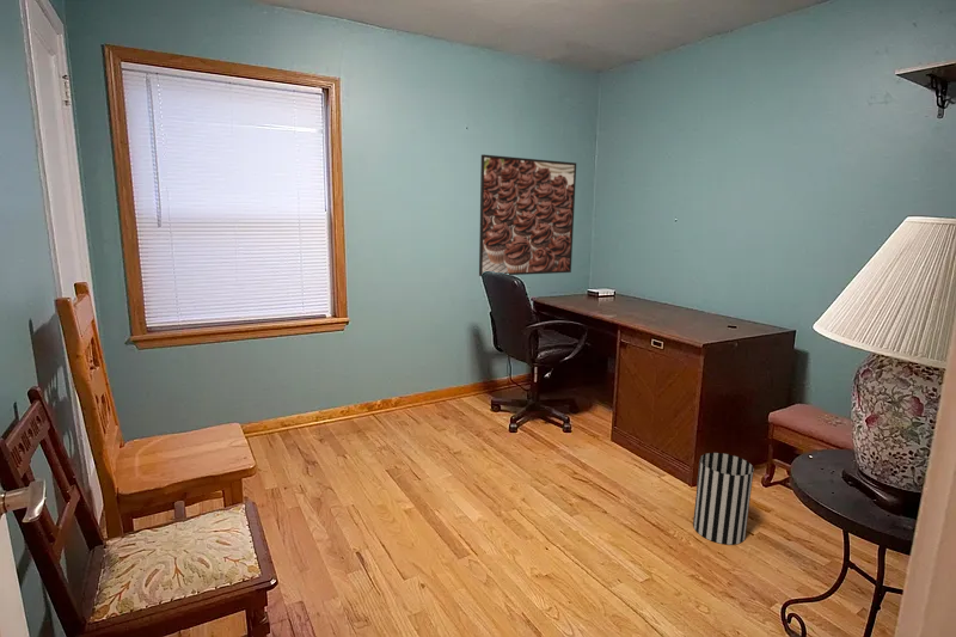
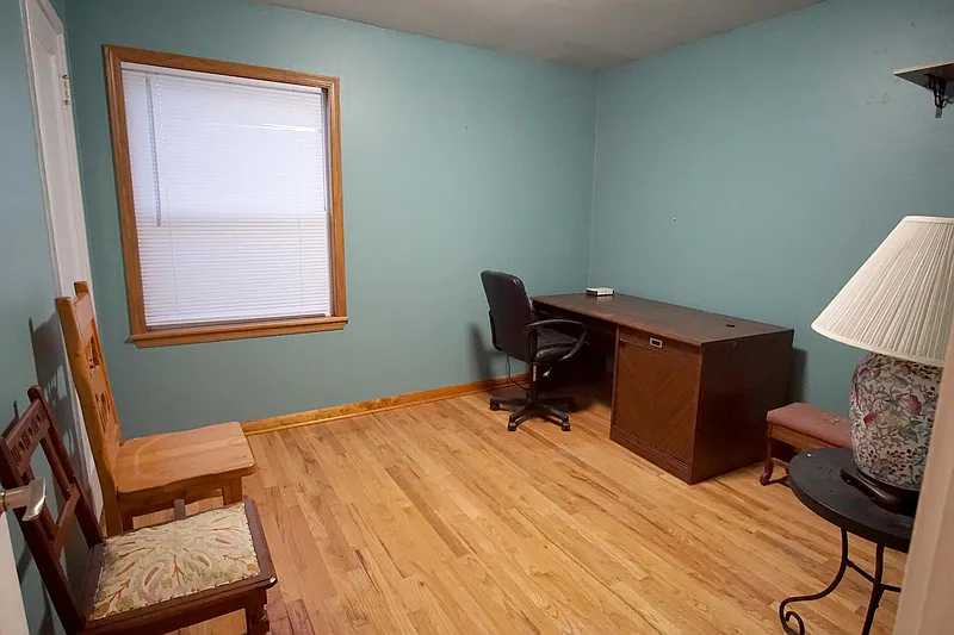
- wastebasket [692,452,755,545]
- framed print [478,153,577,277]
